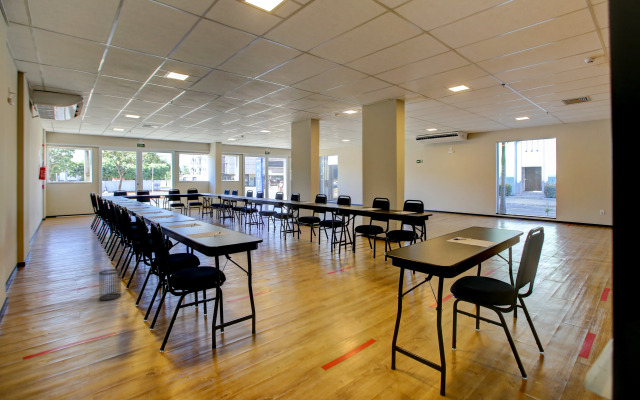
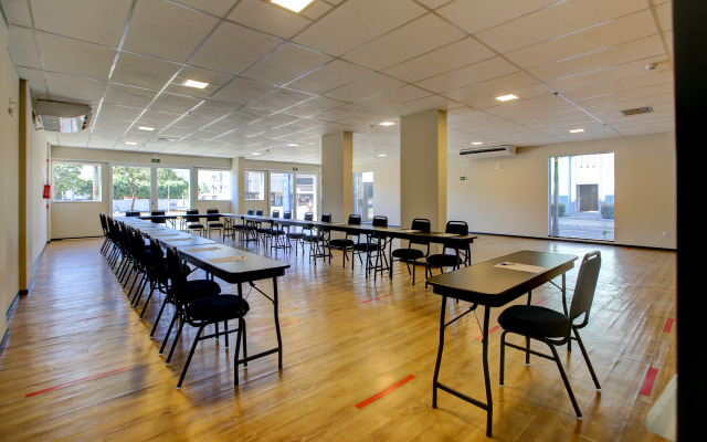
- wastebasket [98,268,122,301]
